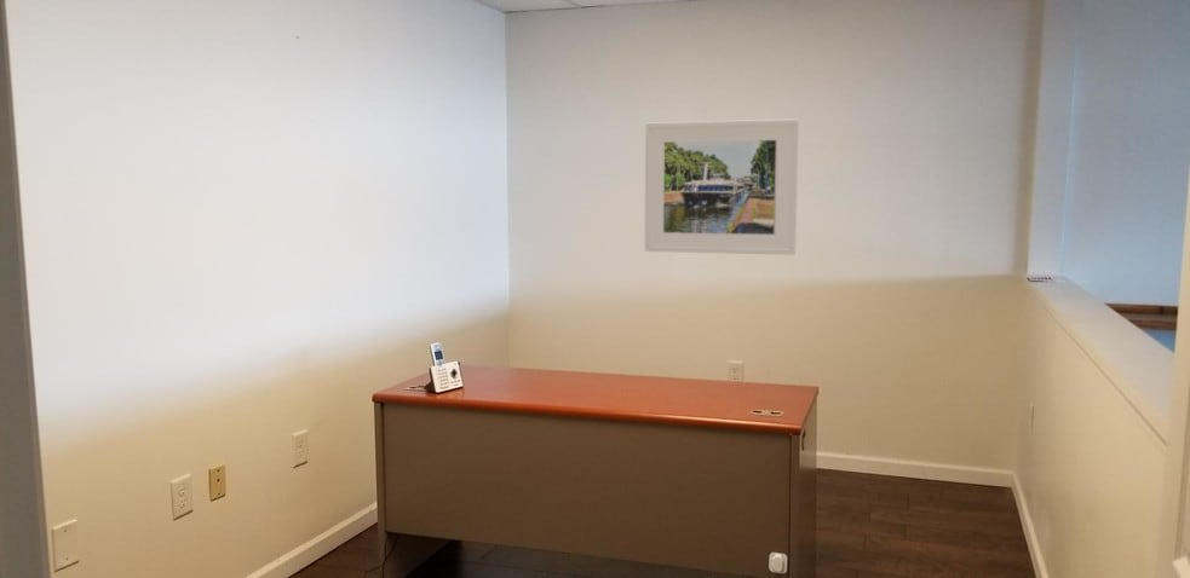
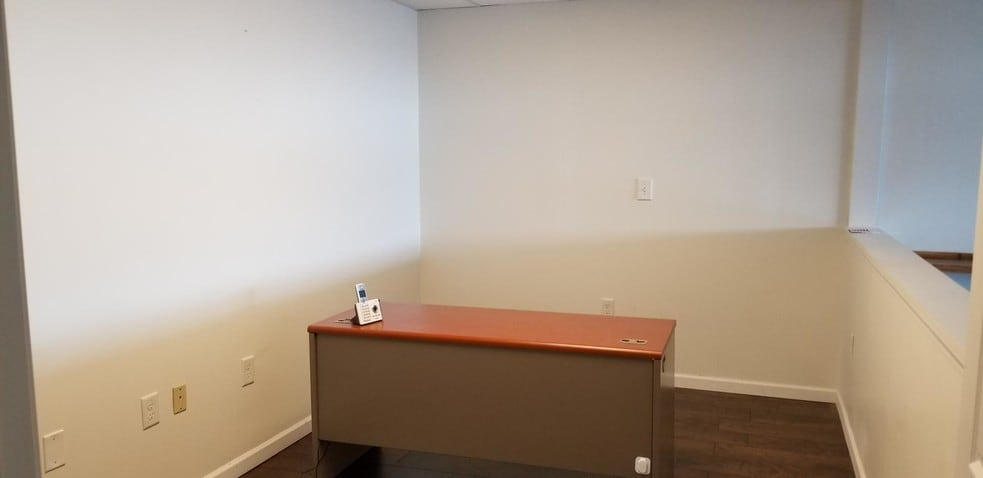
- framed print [644,119,800,256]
